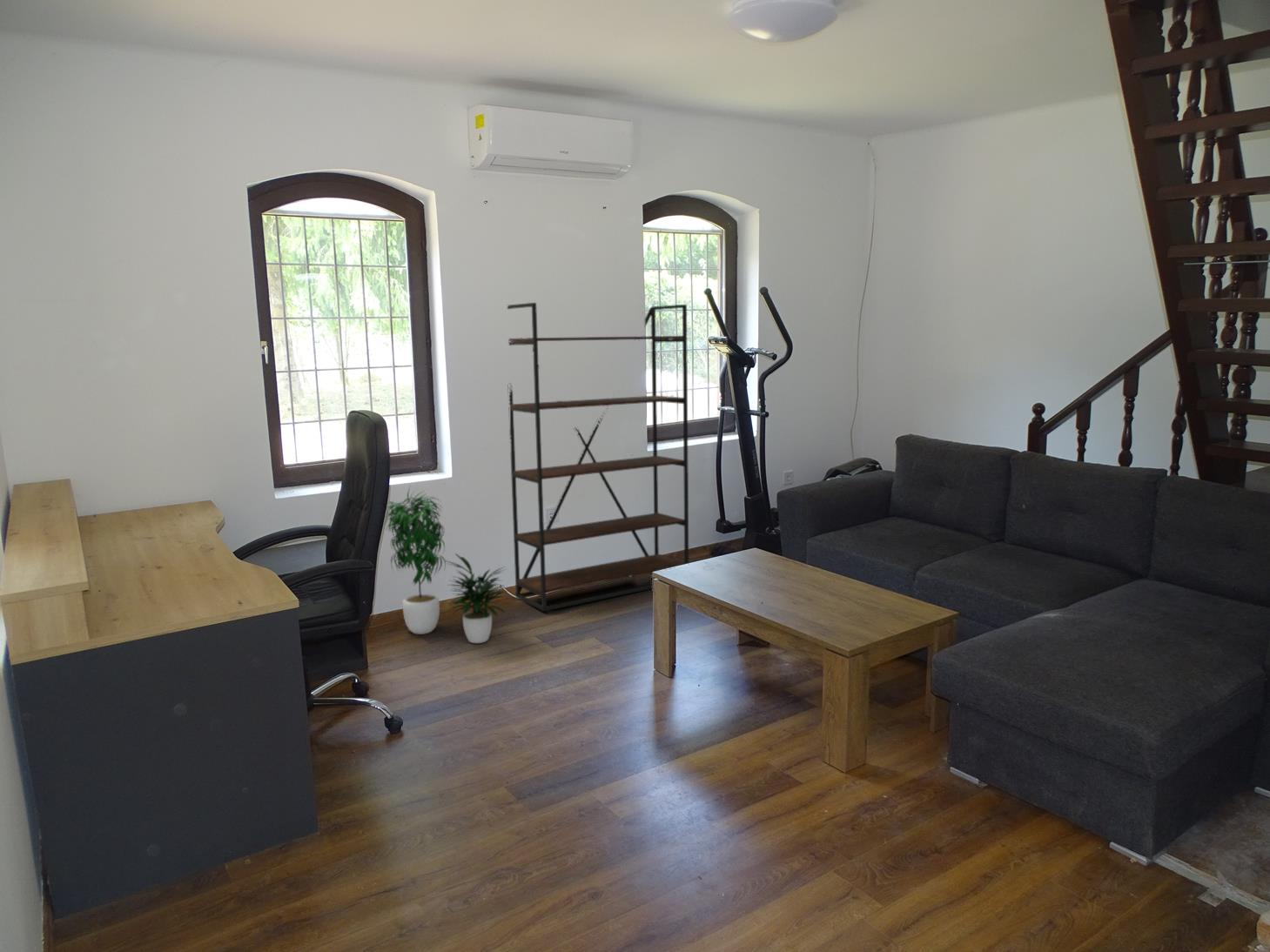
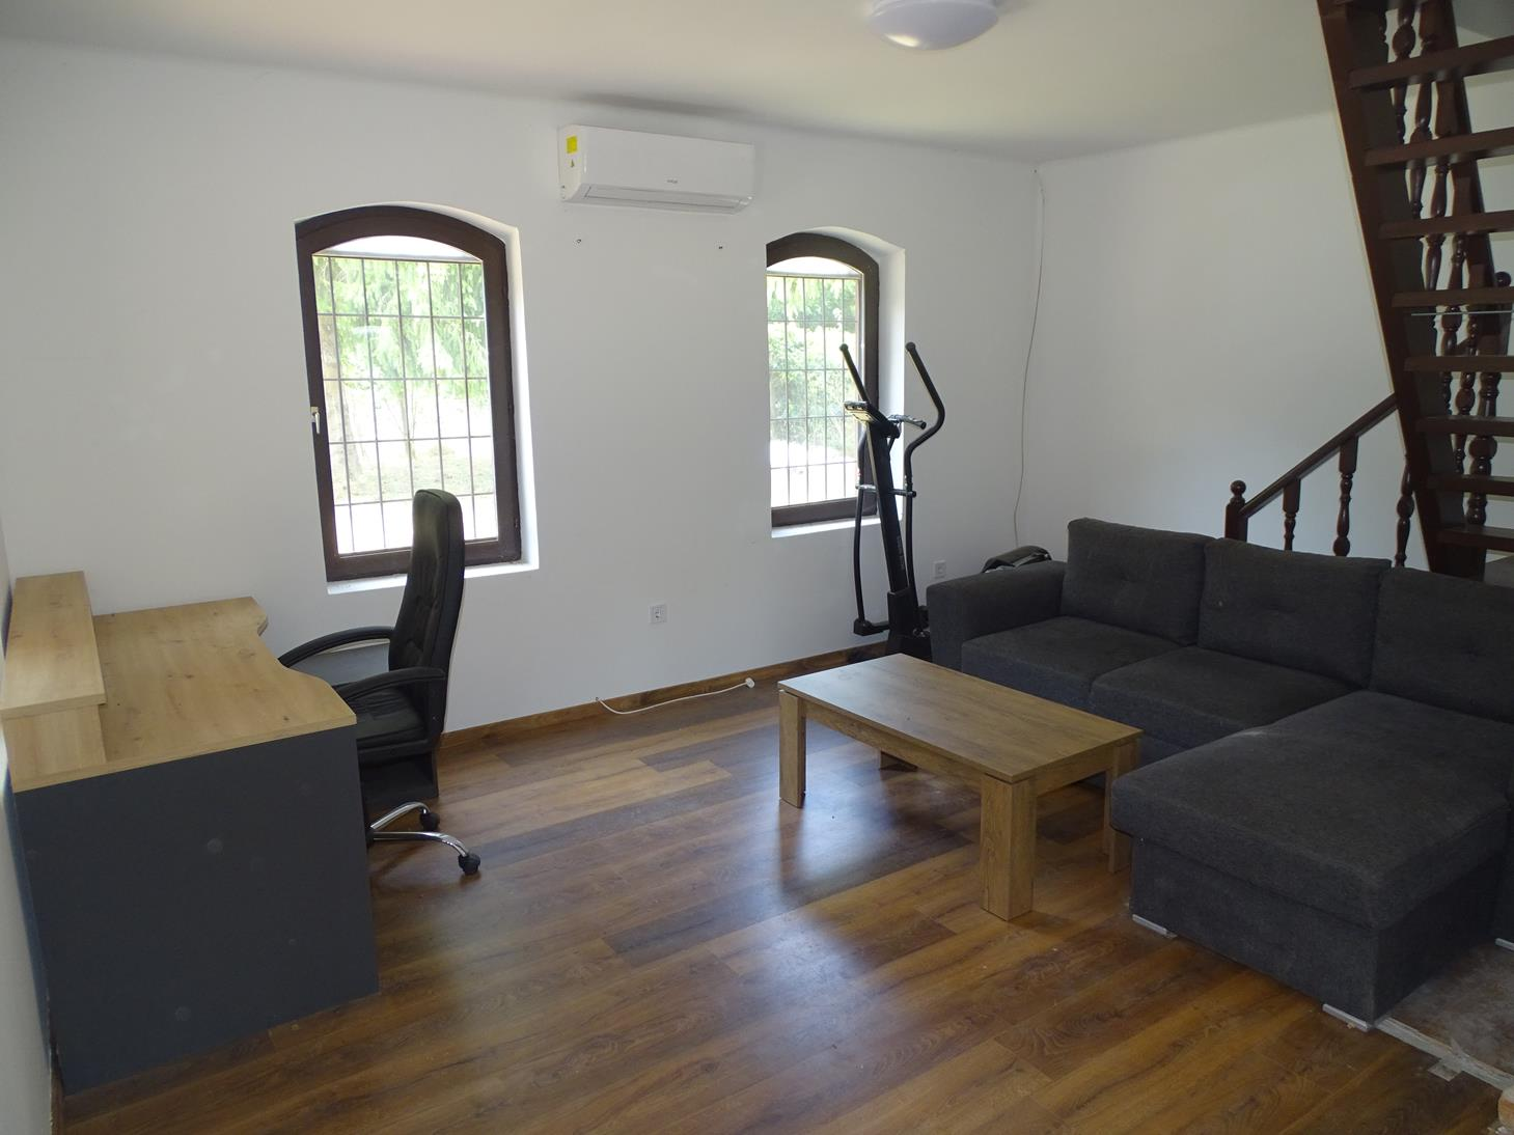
- bookshelf [507,302,689,613]
- potted plant [383,486,510,644]
